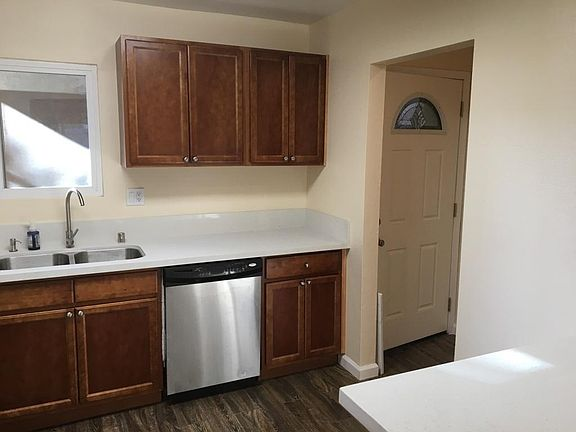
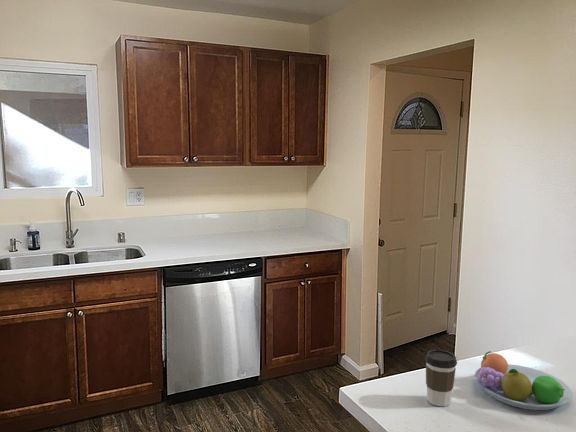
+ coffee cup [424,349,458,407]
+ fruit bowl [473,350,574,411]
